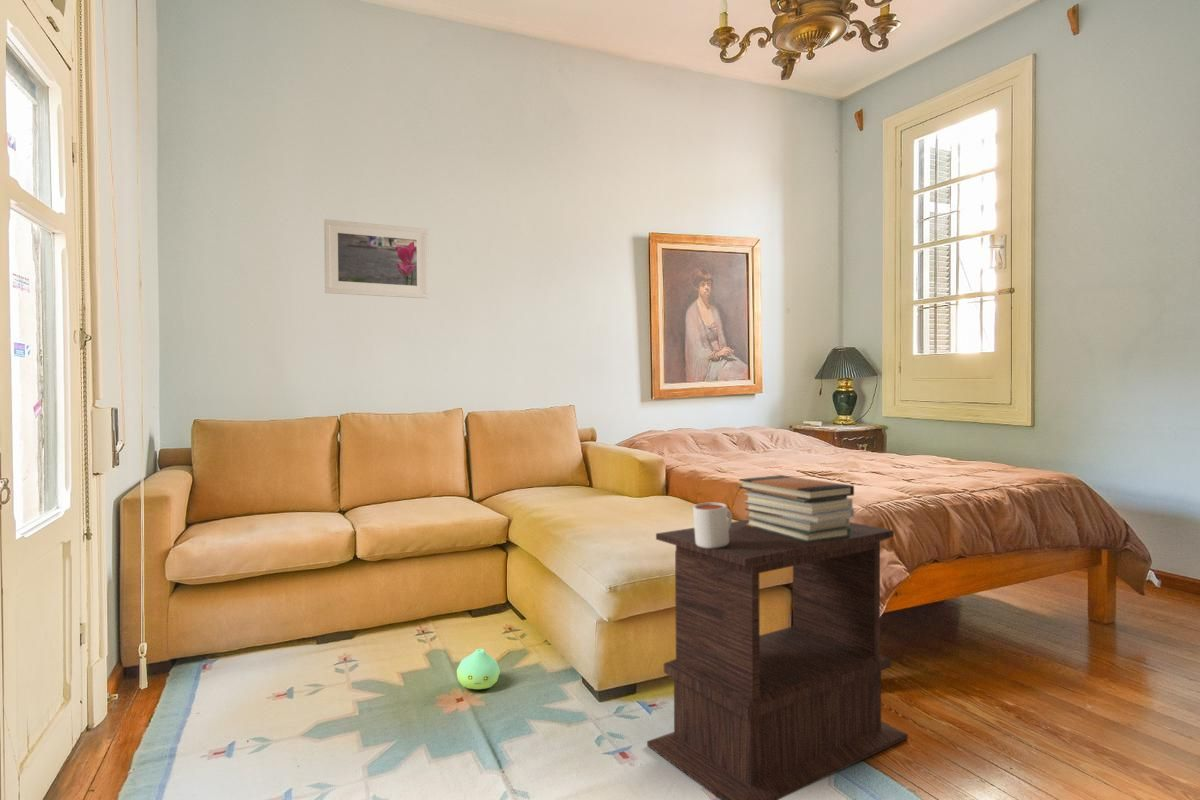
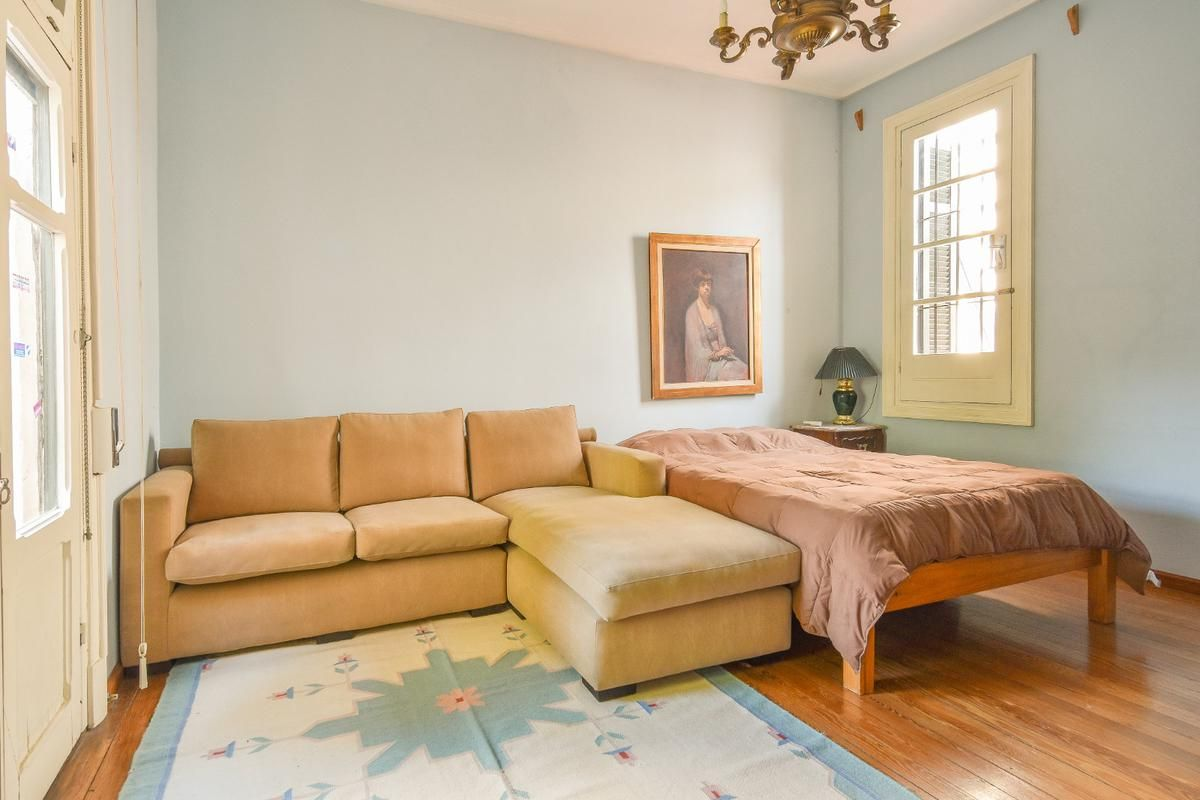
- book stack [738,474,855,542]
- side table [646,519,909,800]
- mug [692,501,733,548]
- plush toy [456,648,501,690]
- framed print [323,218,430,300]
